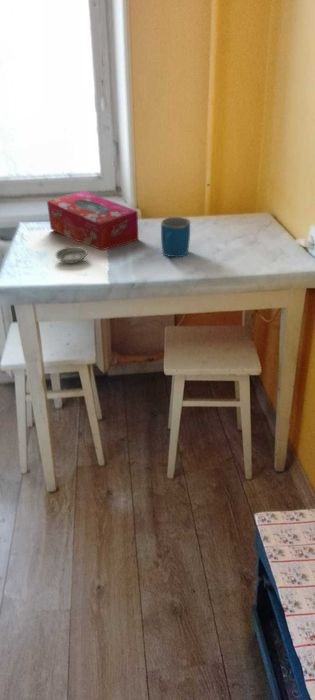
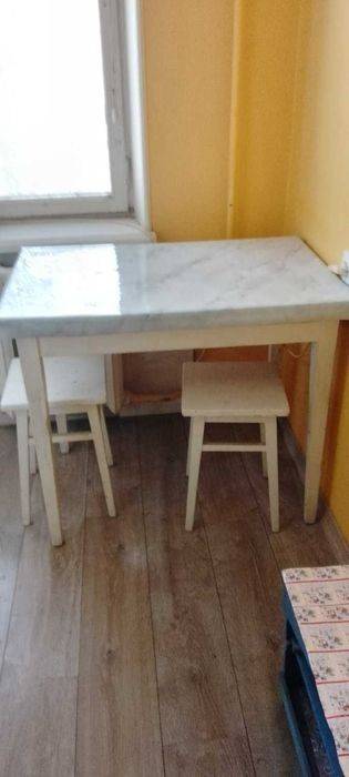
- mug [160,216,191,258]
- saucer [54,245,89,264]
- tissue box [46,190,139,251]
